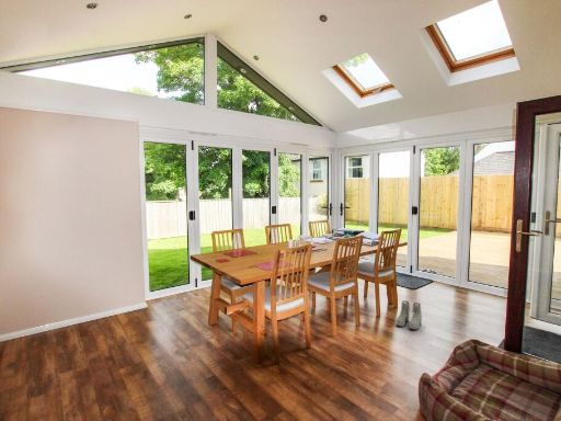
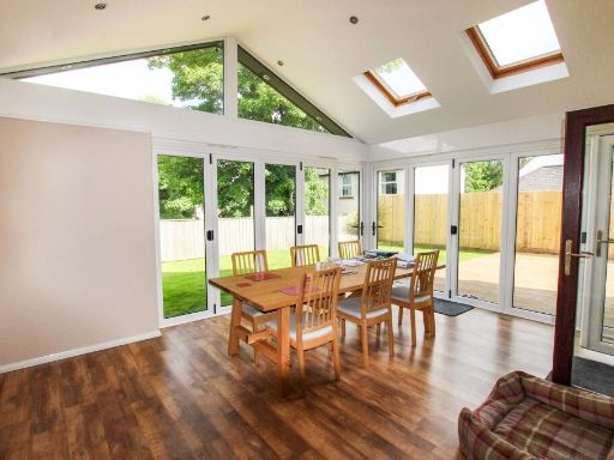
- boots [396,299,423,330]
